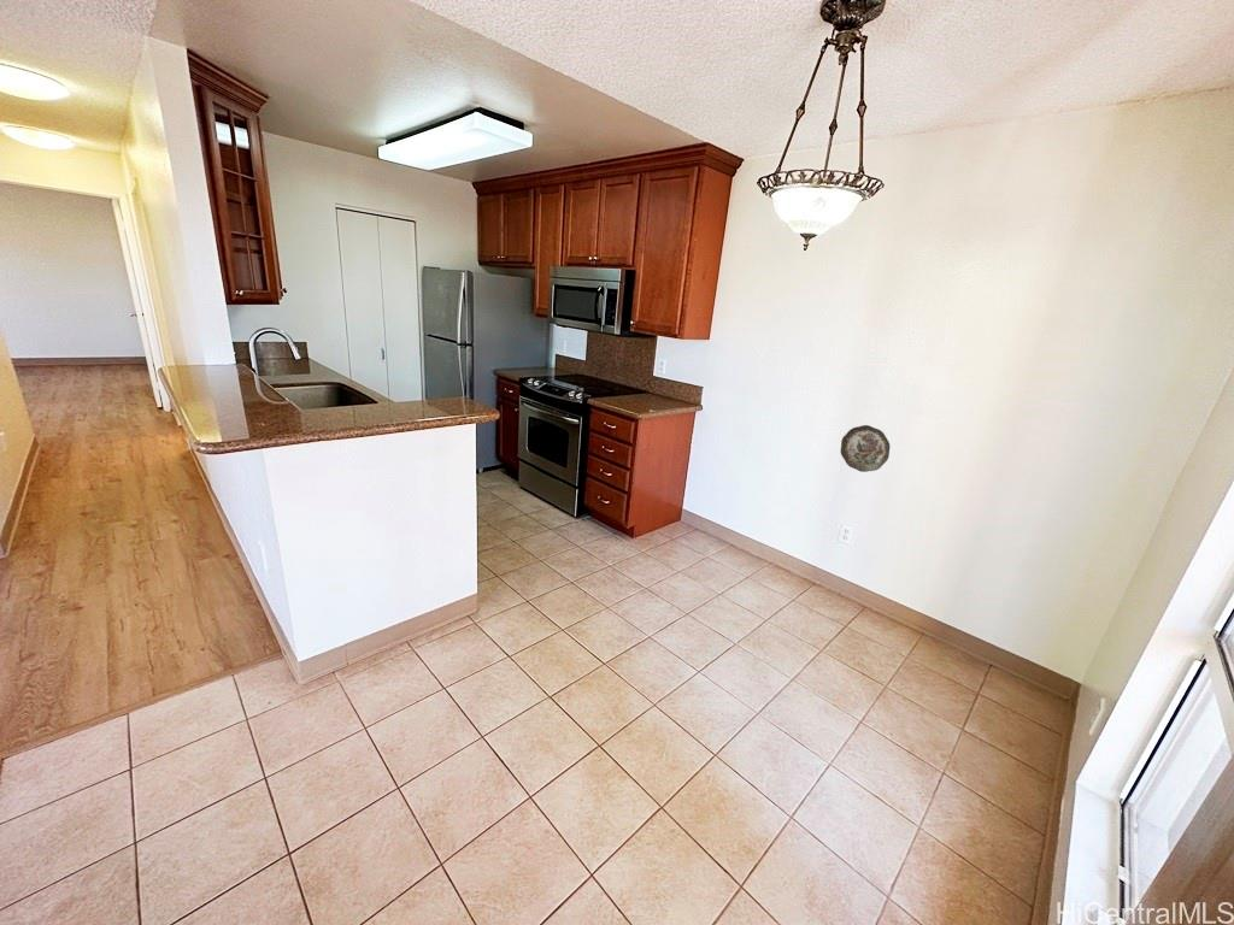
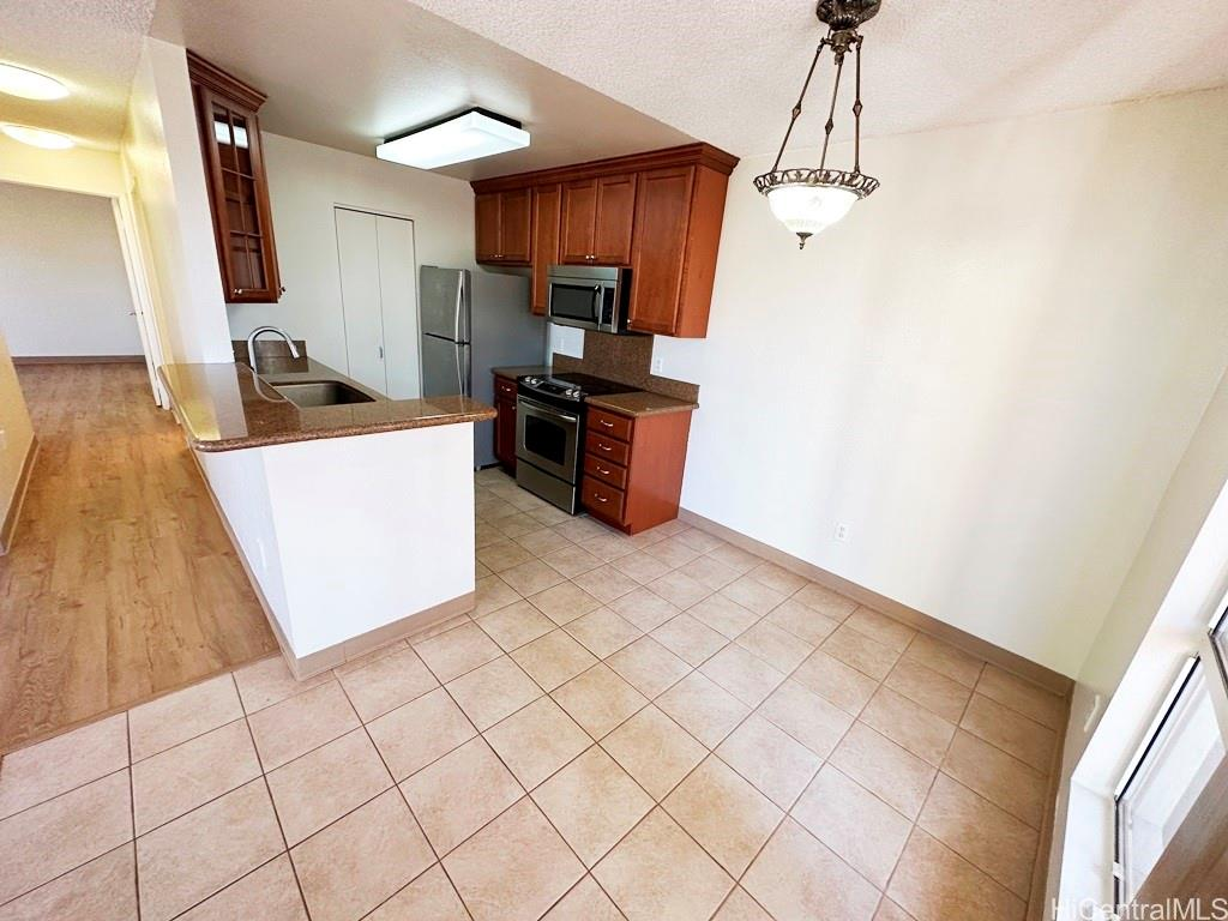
- decorative plate [840,424,891,473]
